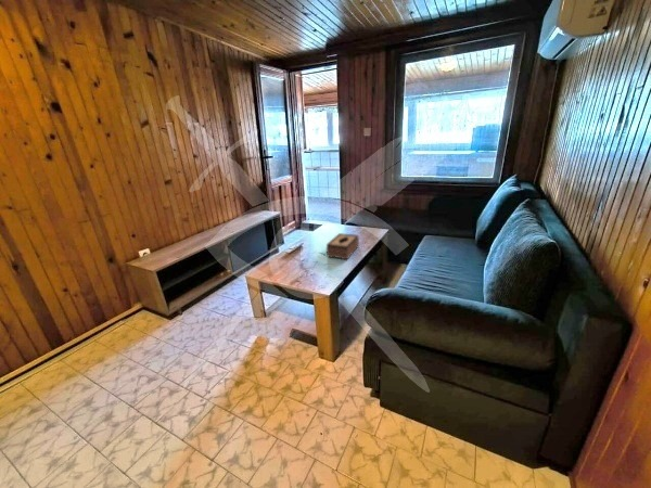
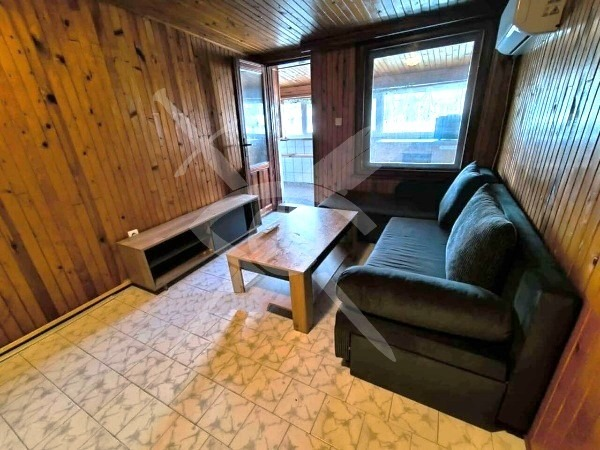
- tissue box [326,232,360,260]
